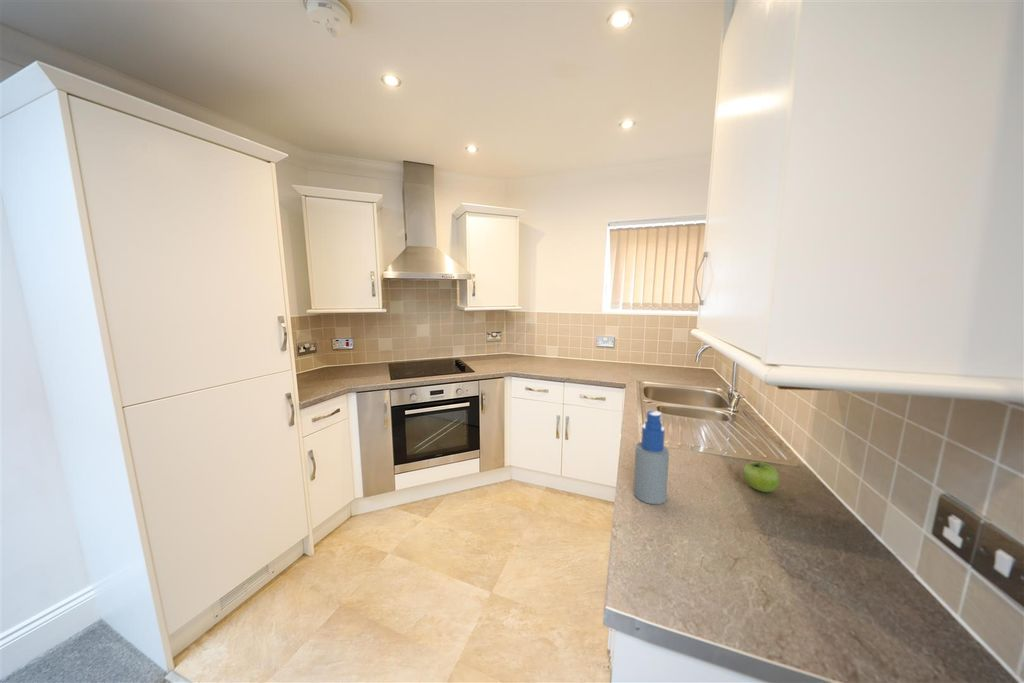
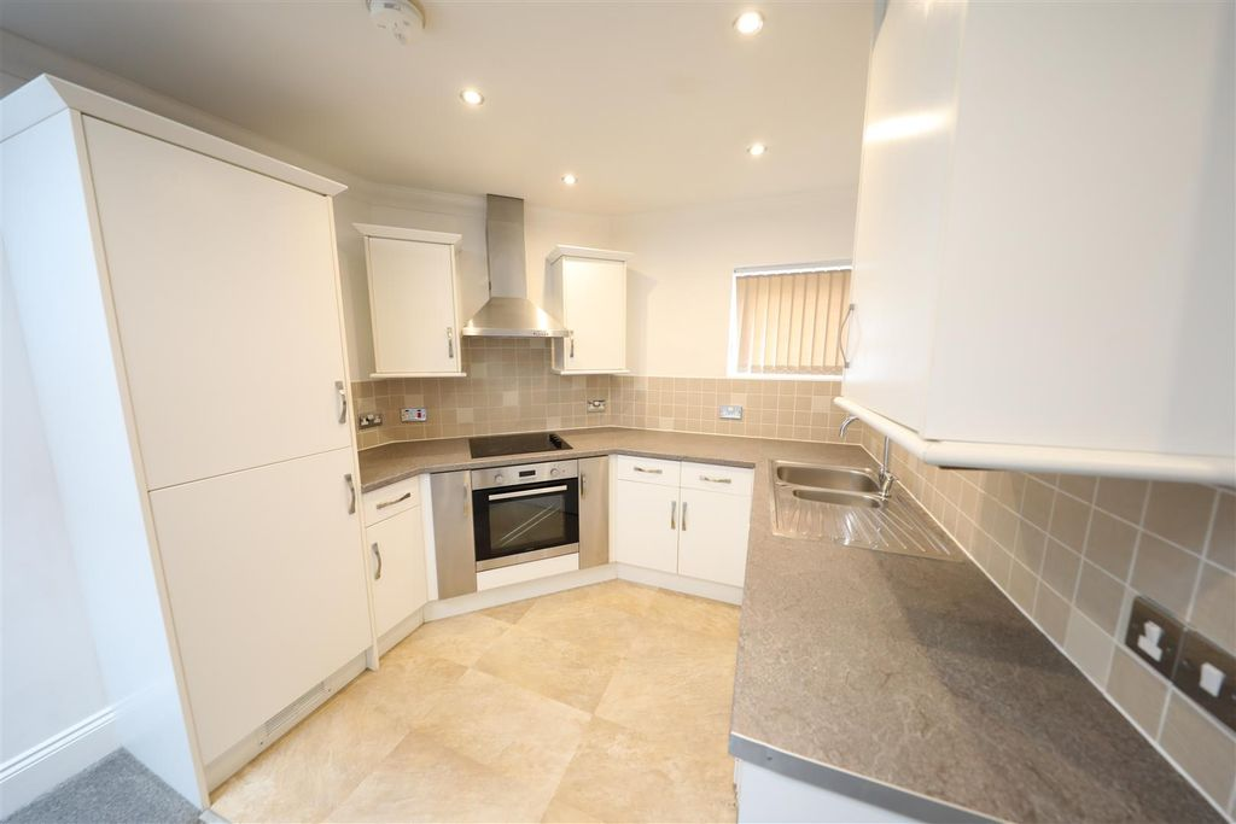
- spray bottle [632,410,670,505]
- fruit [742,461,780,493]
